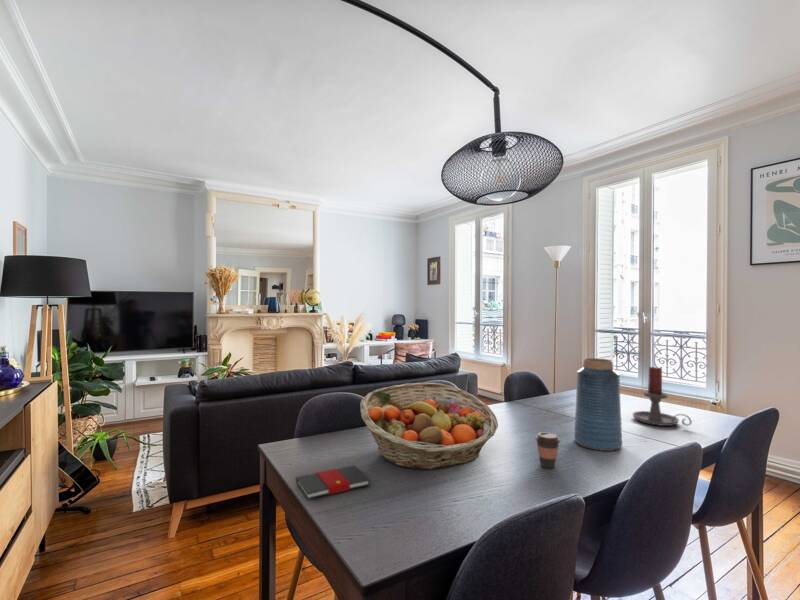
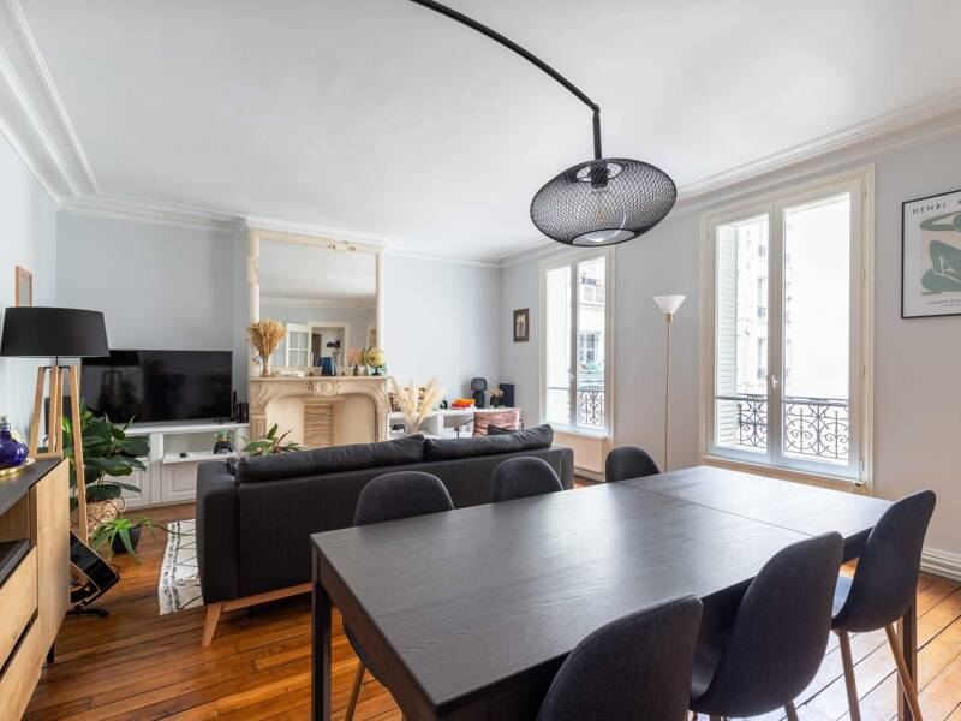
- fruit basket [359,382,499,471]
- vase [573,357,623,452]
- book [295,464,371,500]
- coffee cup [534,431,561,469]
- candle holder [632,366,693,427]
